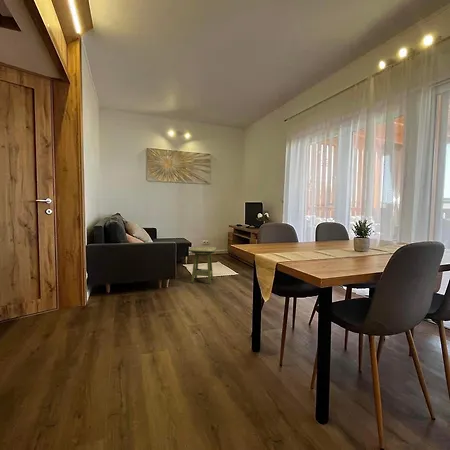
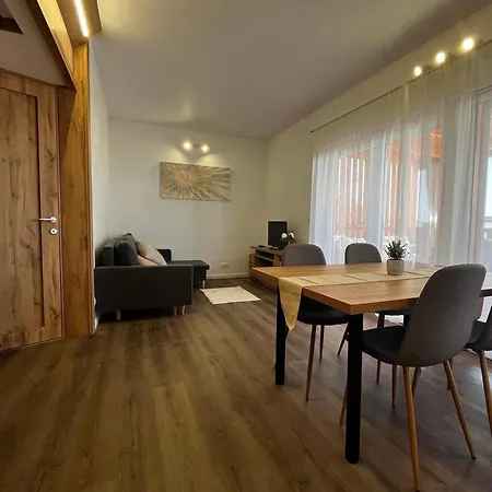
- side table [188,246,217,285]
